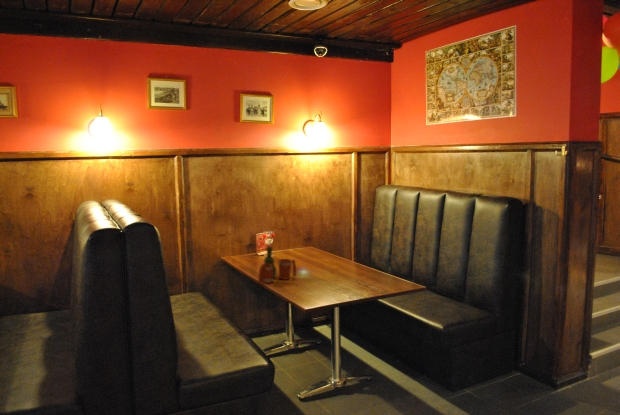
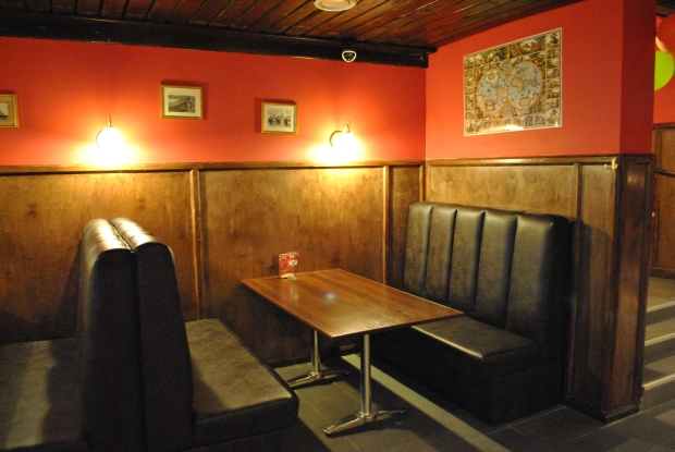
- tavern set [257,244,297,284]
